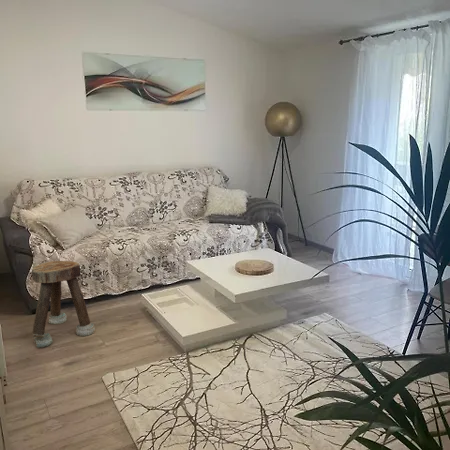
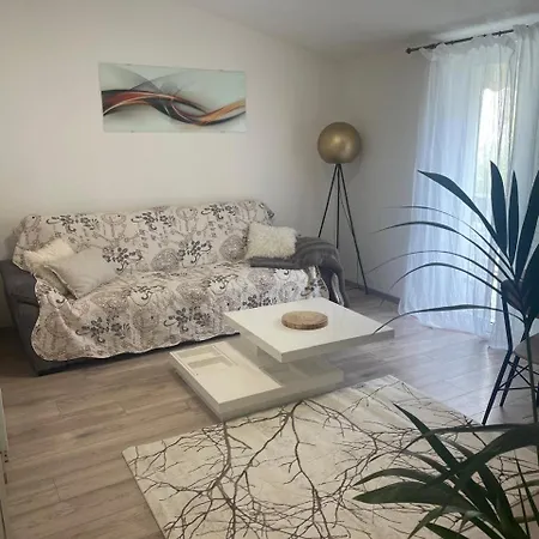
- stool [31,260,96,349]
